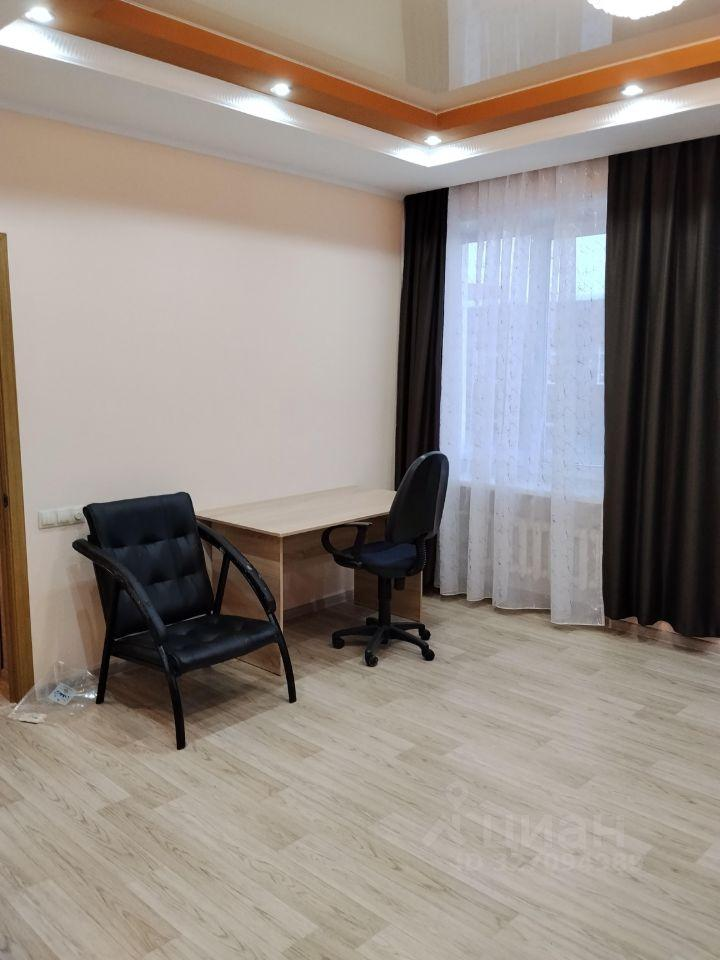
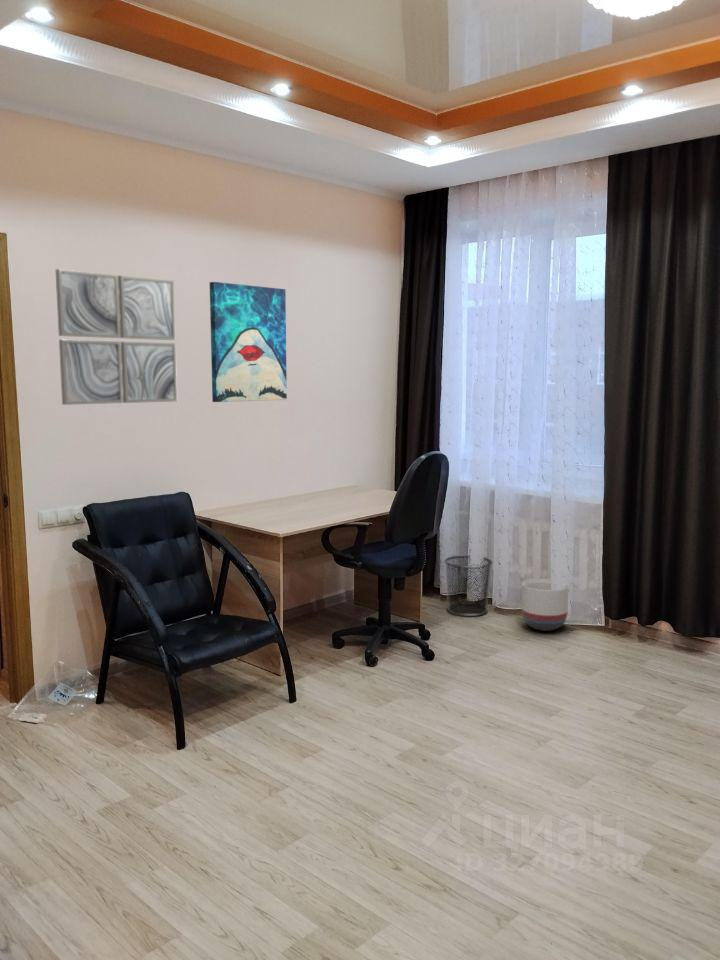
+ planter [520,578,569,632]
+ waste bin [443,554,494,617]
+ wall art [209,281,288,403]
+ wall art [55,268,178,406]
